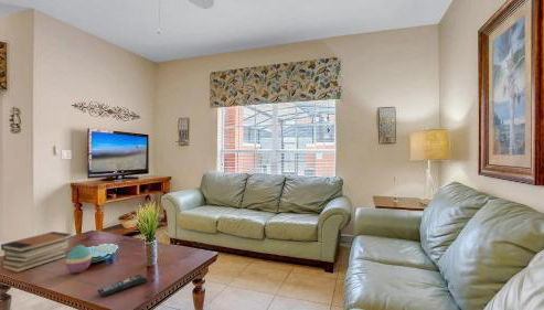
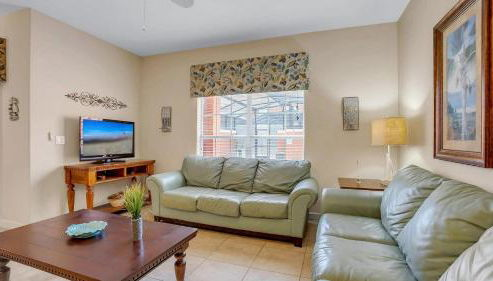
- remote control [97,274,149,298]
- decorative egg [65,244,93,274]
- book stack [0,231,73,274]
